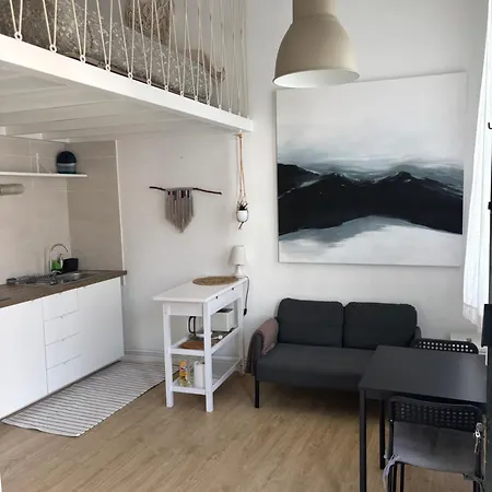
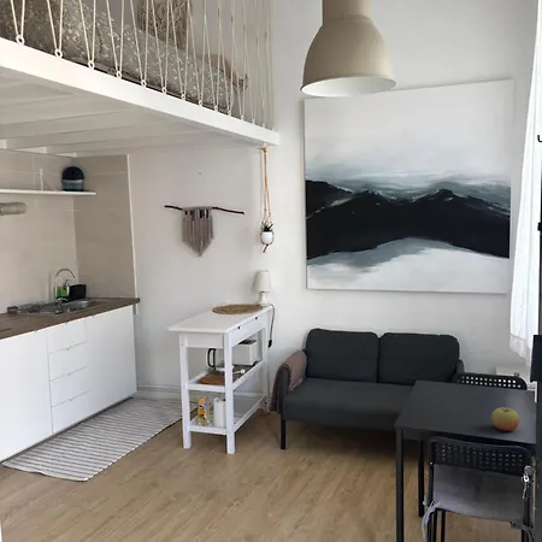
+ apple [490,406,520,432]
